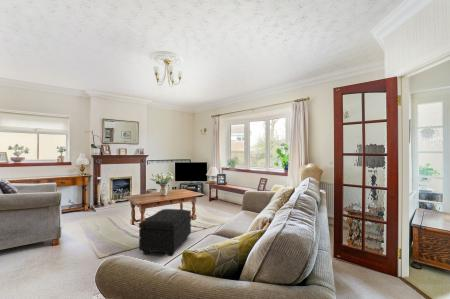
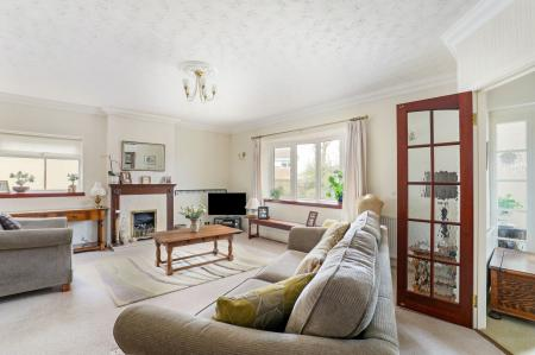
- footstool [138,208,192,257]
